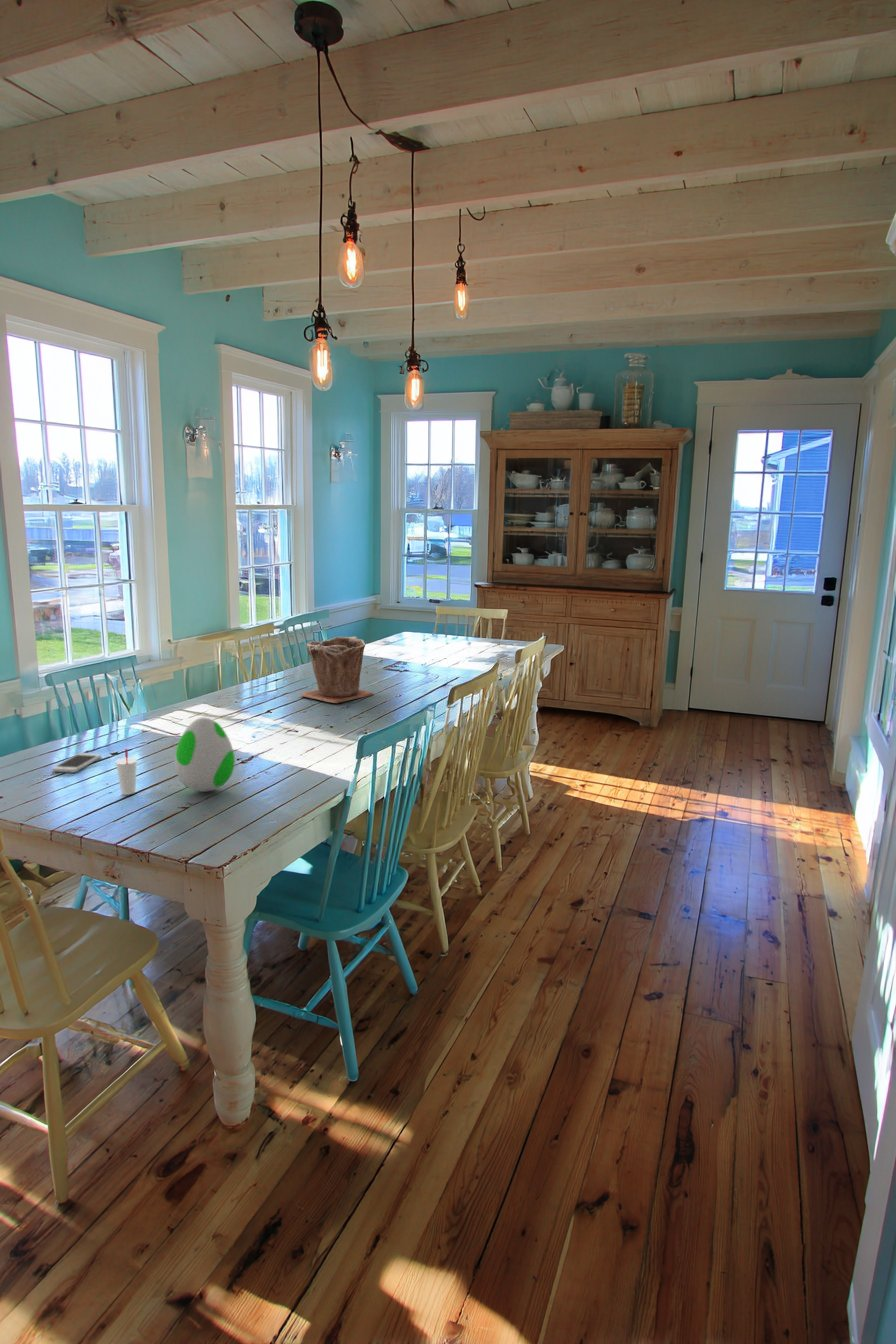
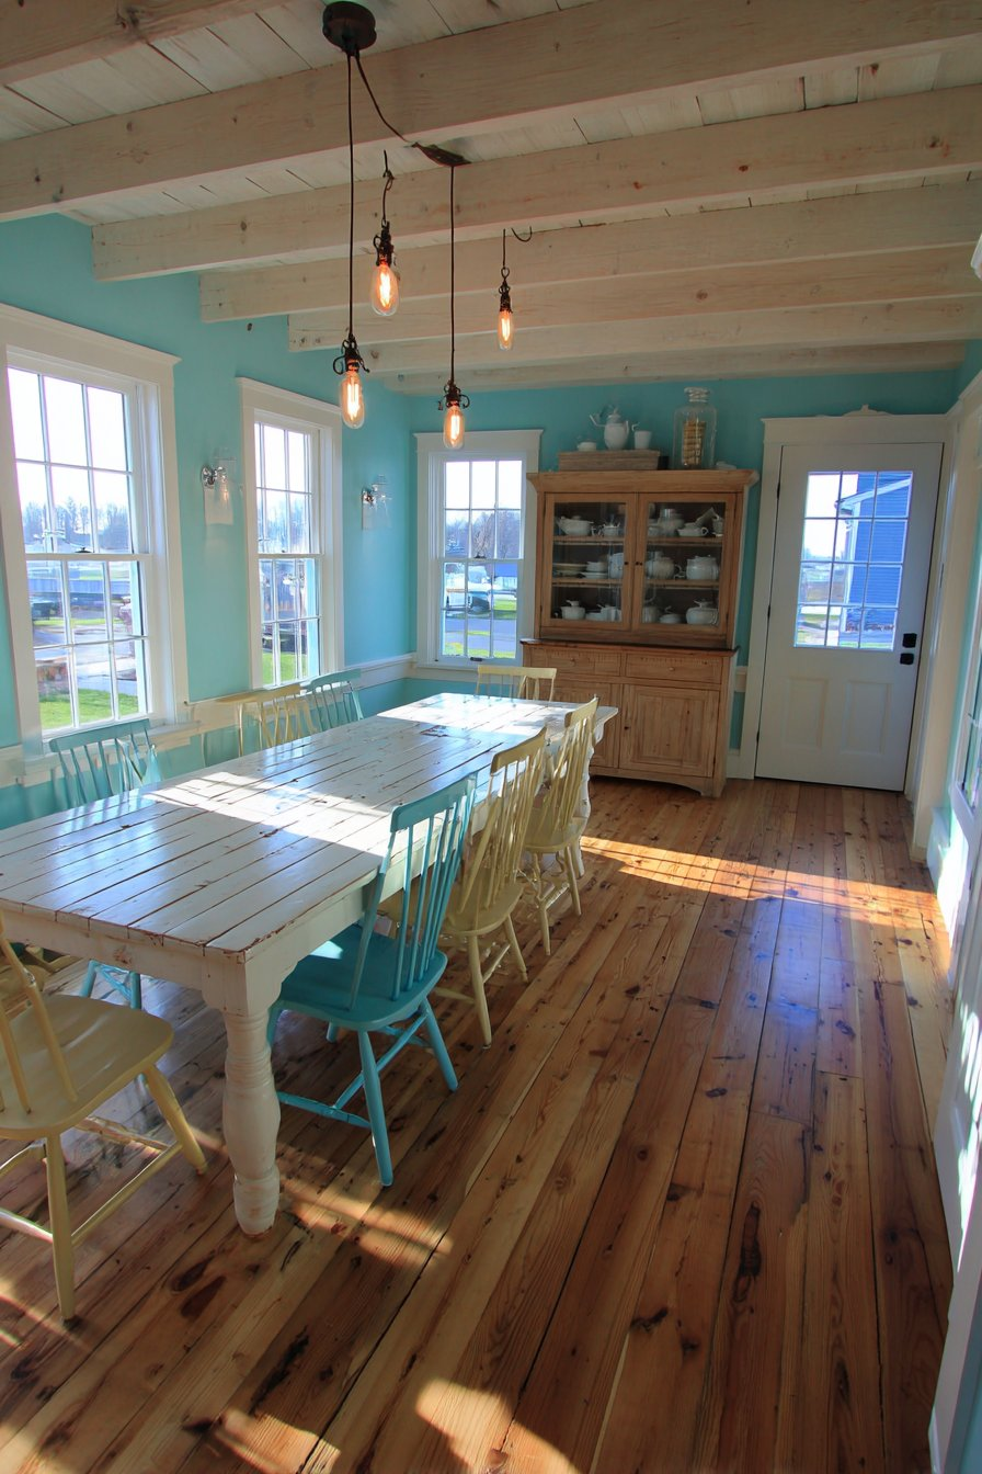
- plant pot [299,636,374,704]
- smartphone [51,752,102,774]
- cup [114,748,138,796]
- decorative egg [174,716,236,793]
